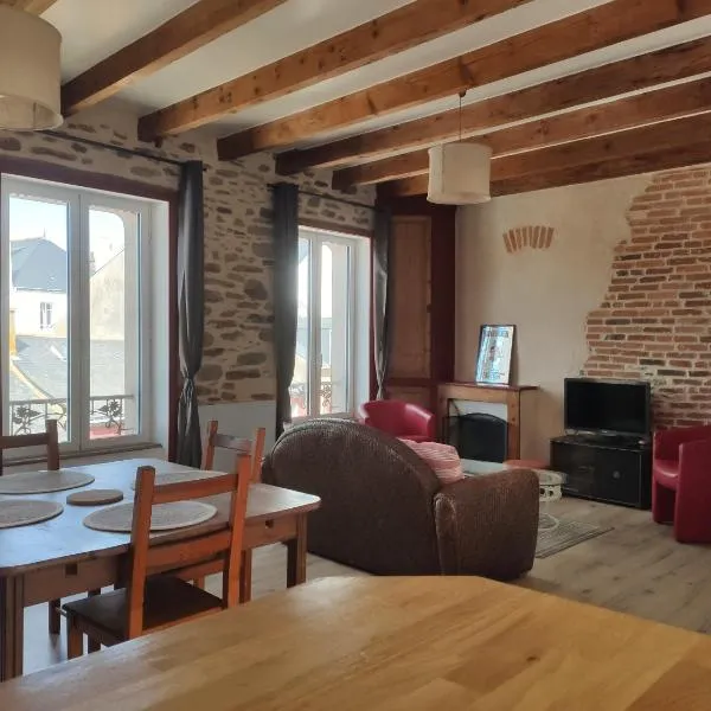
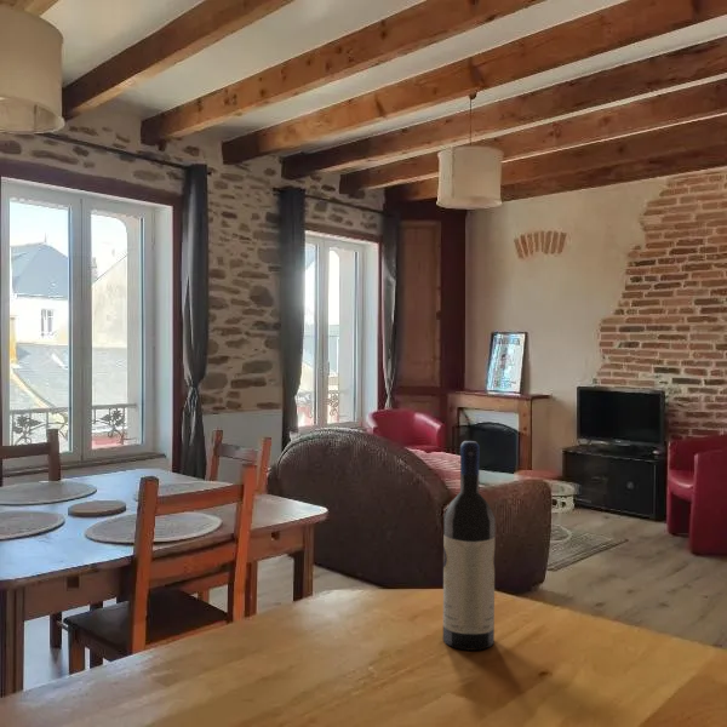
+ wine bottle [442,440,497,652]
